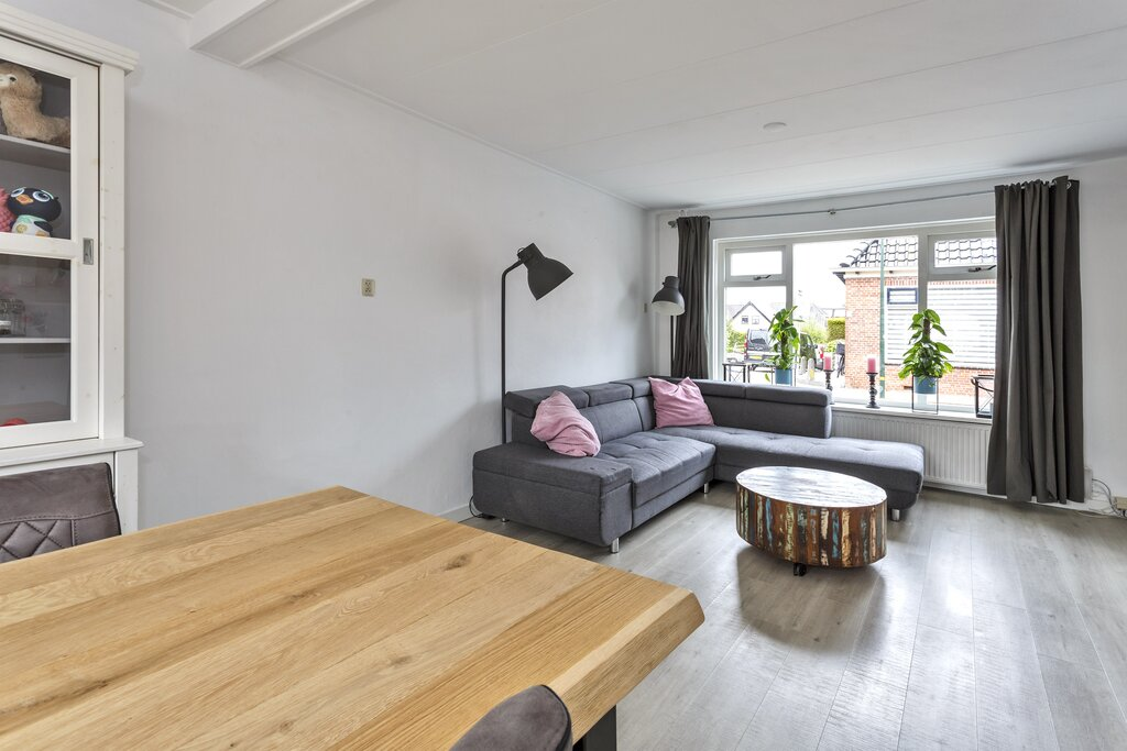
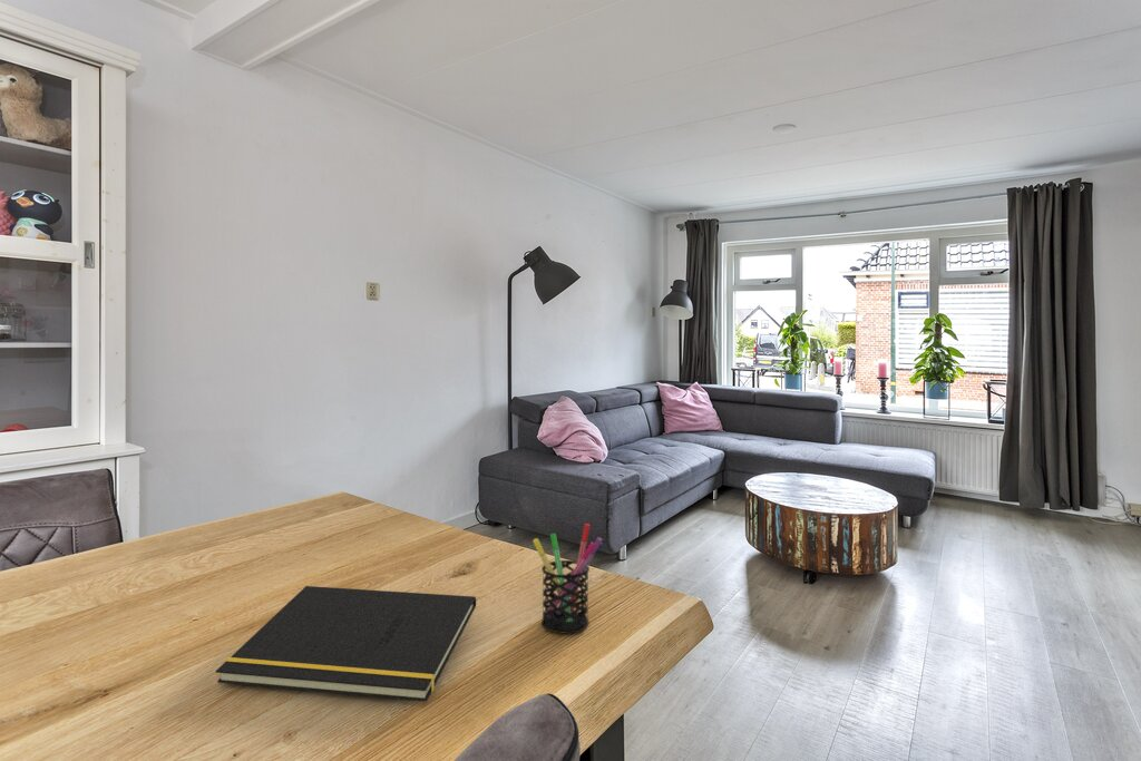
+ notepad [215,585,477,702]
+ pen holder [532,523,604,634]
